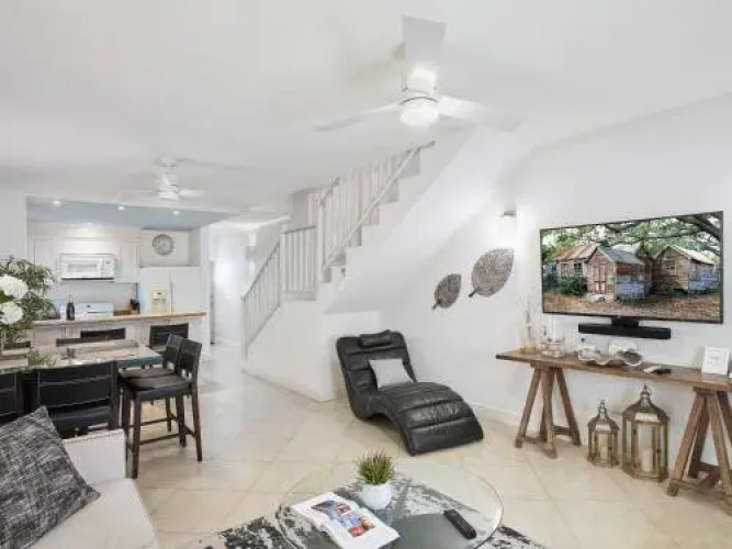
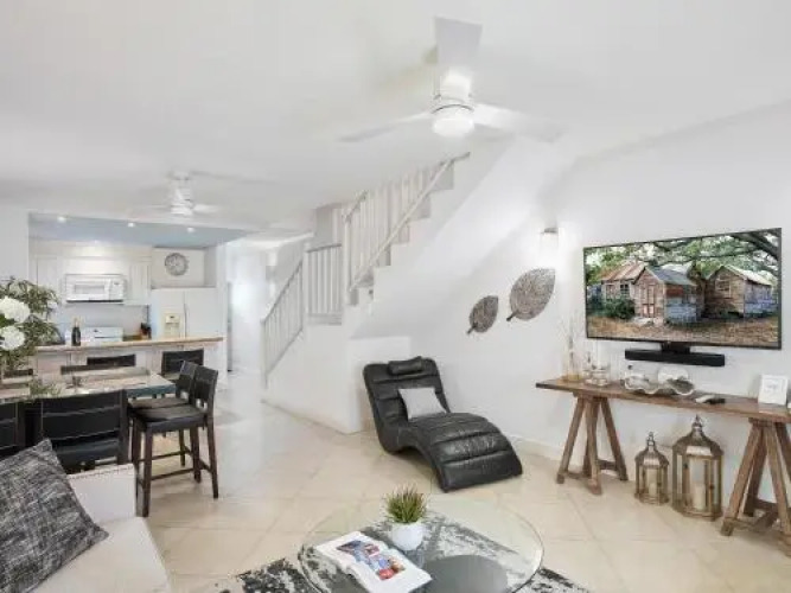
- remote control [442,507,477,540]
